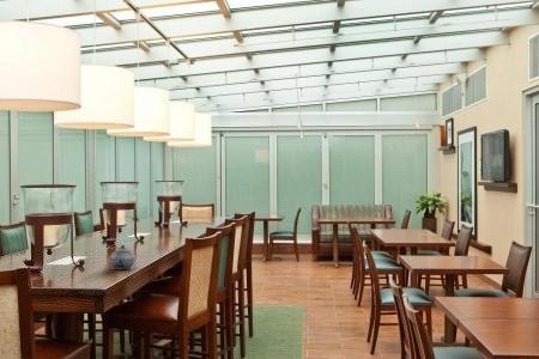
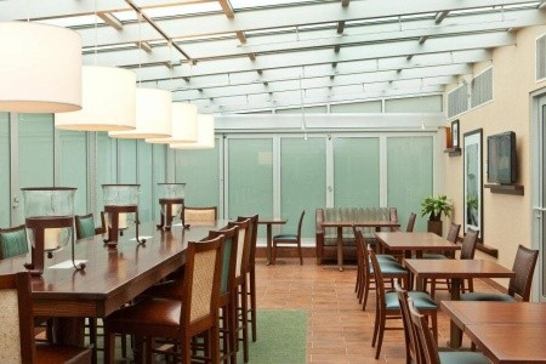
- teapot [109,244,135,270]
